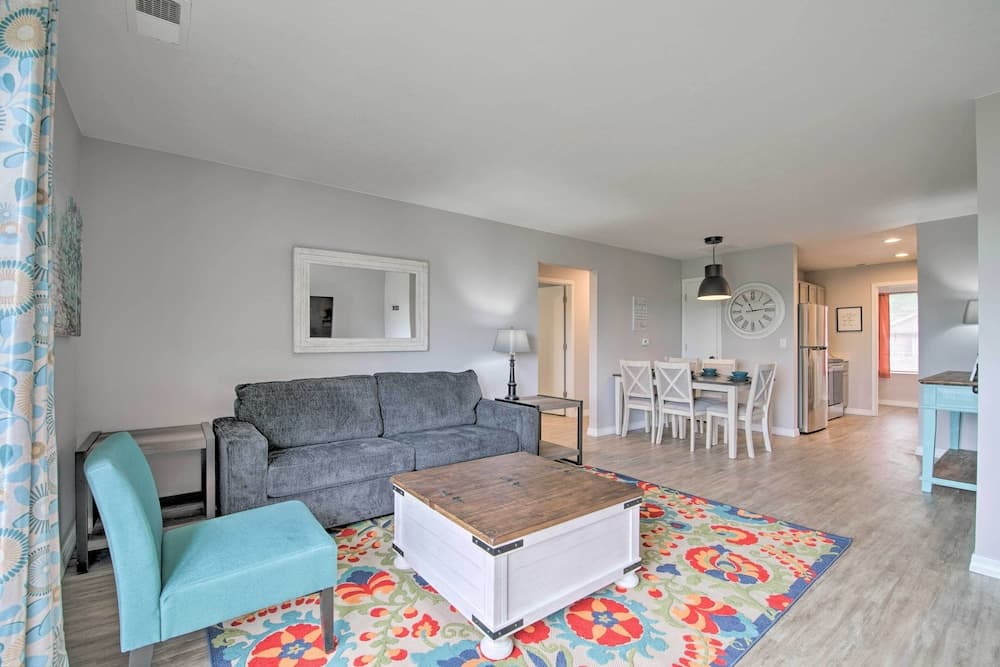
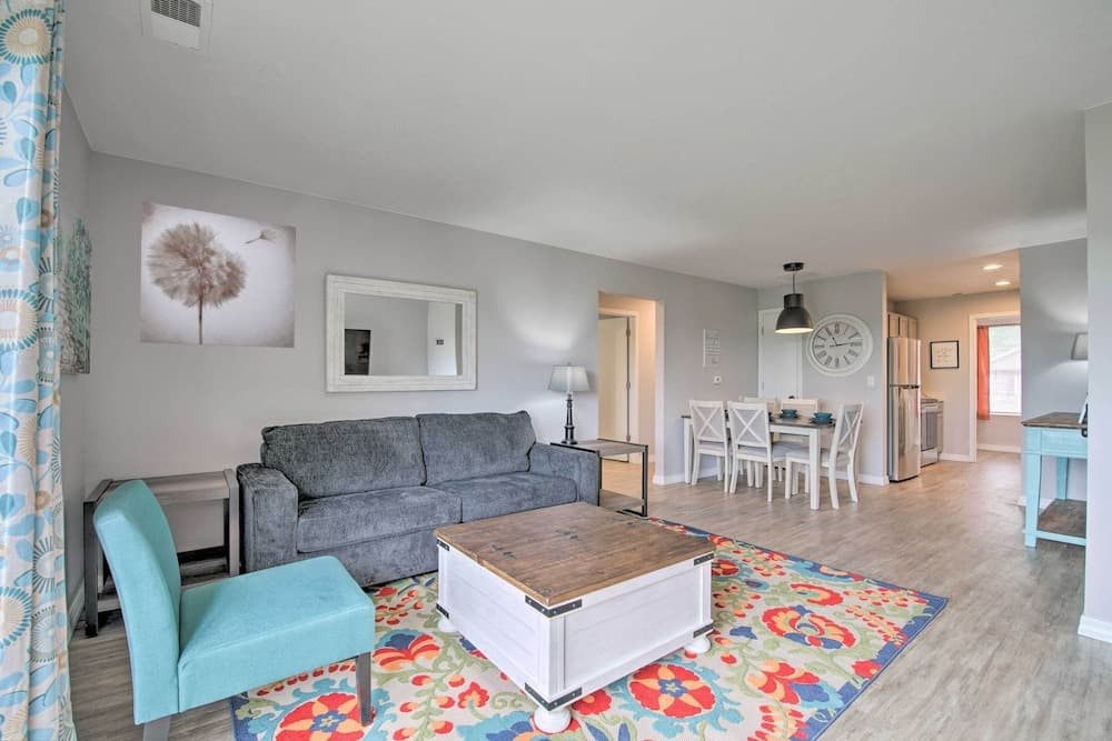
+ wall art [139,200,297,349]
